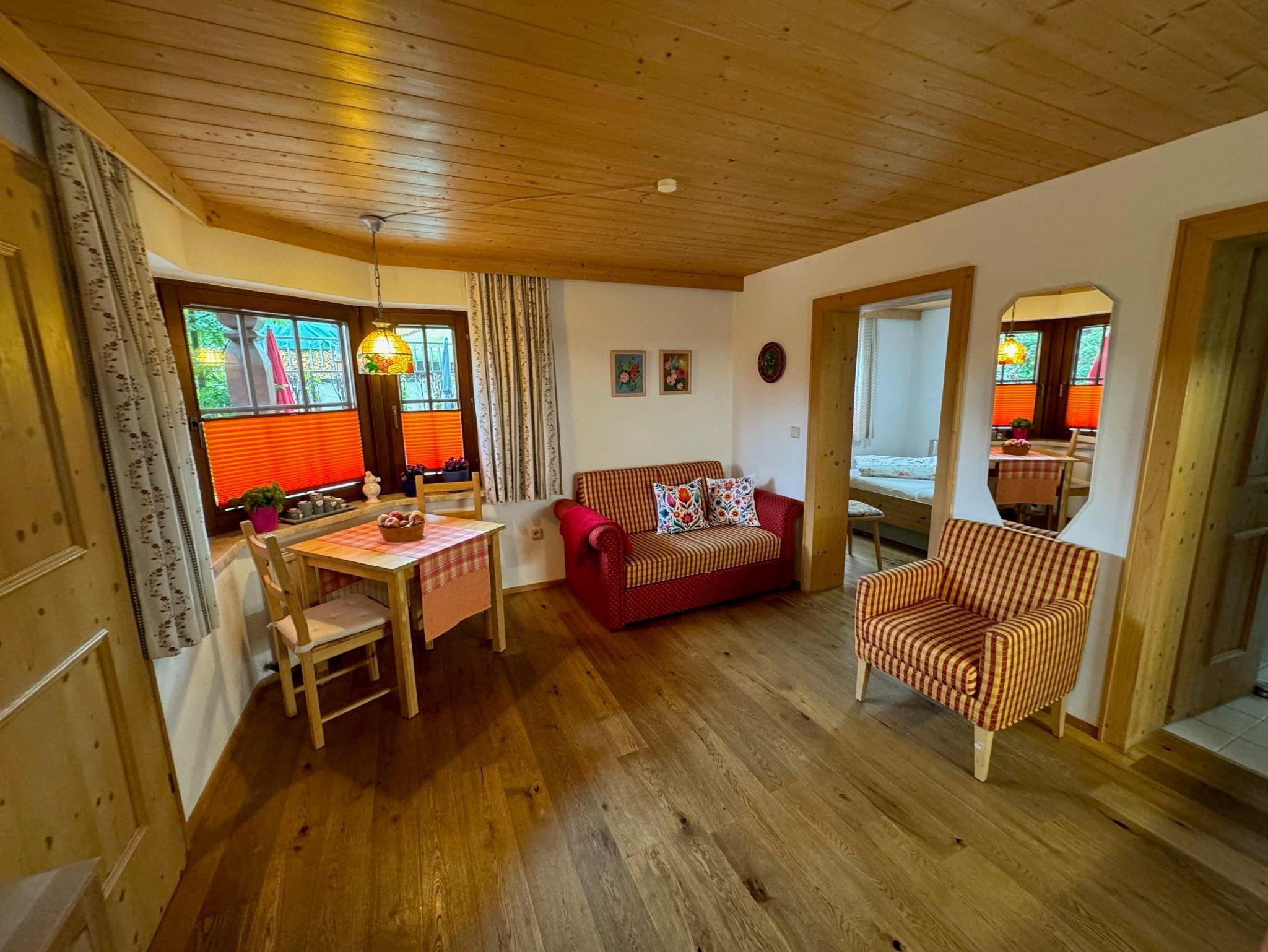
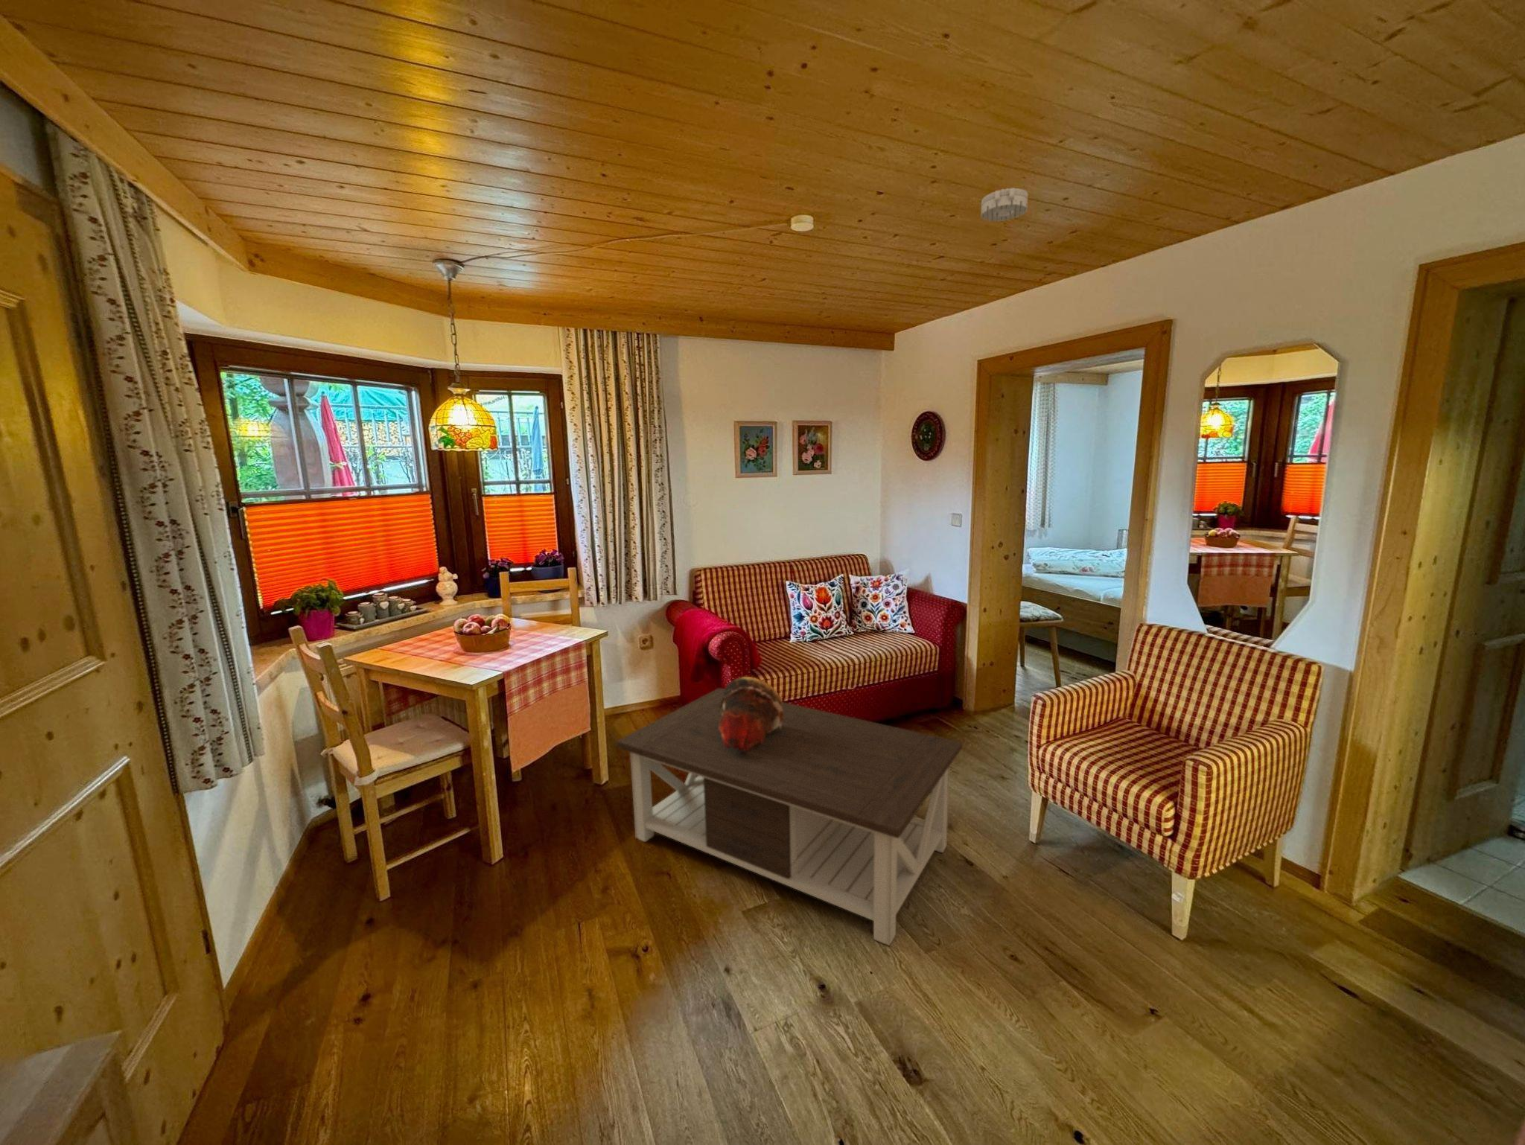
+ decorative bowl [718,676,783,753]
+ smoke detector [980,186,1029,221]
+ coffee table [616,687,963,947]
